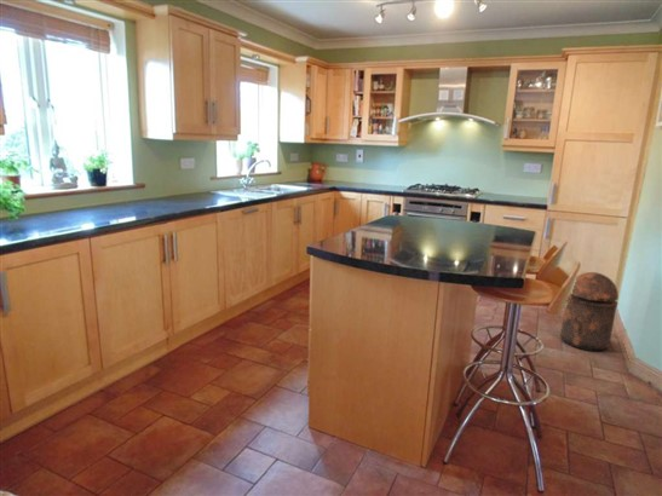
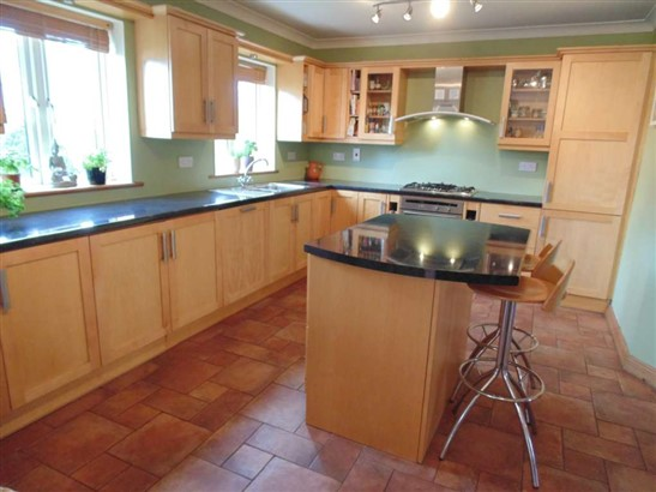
- trash can [559,271,620,352]
